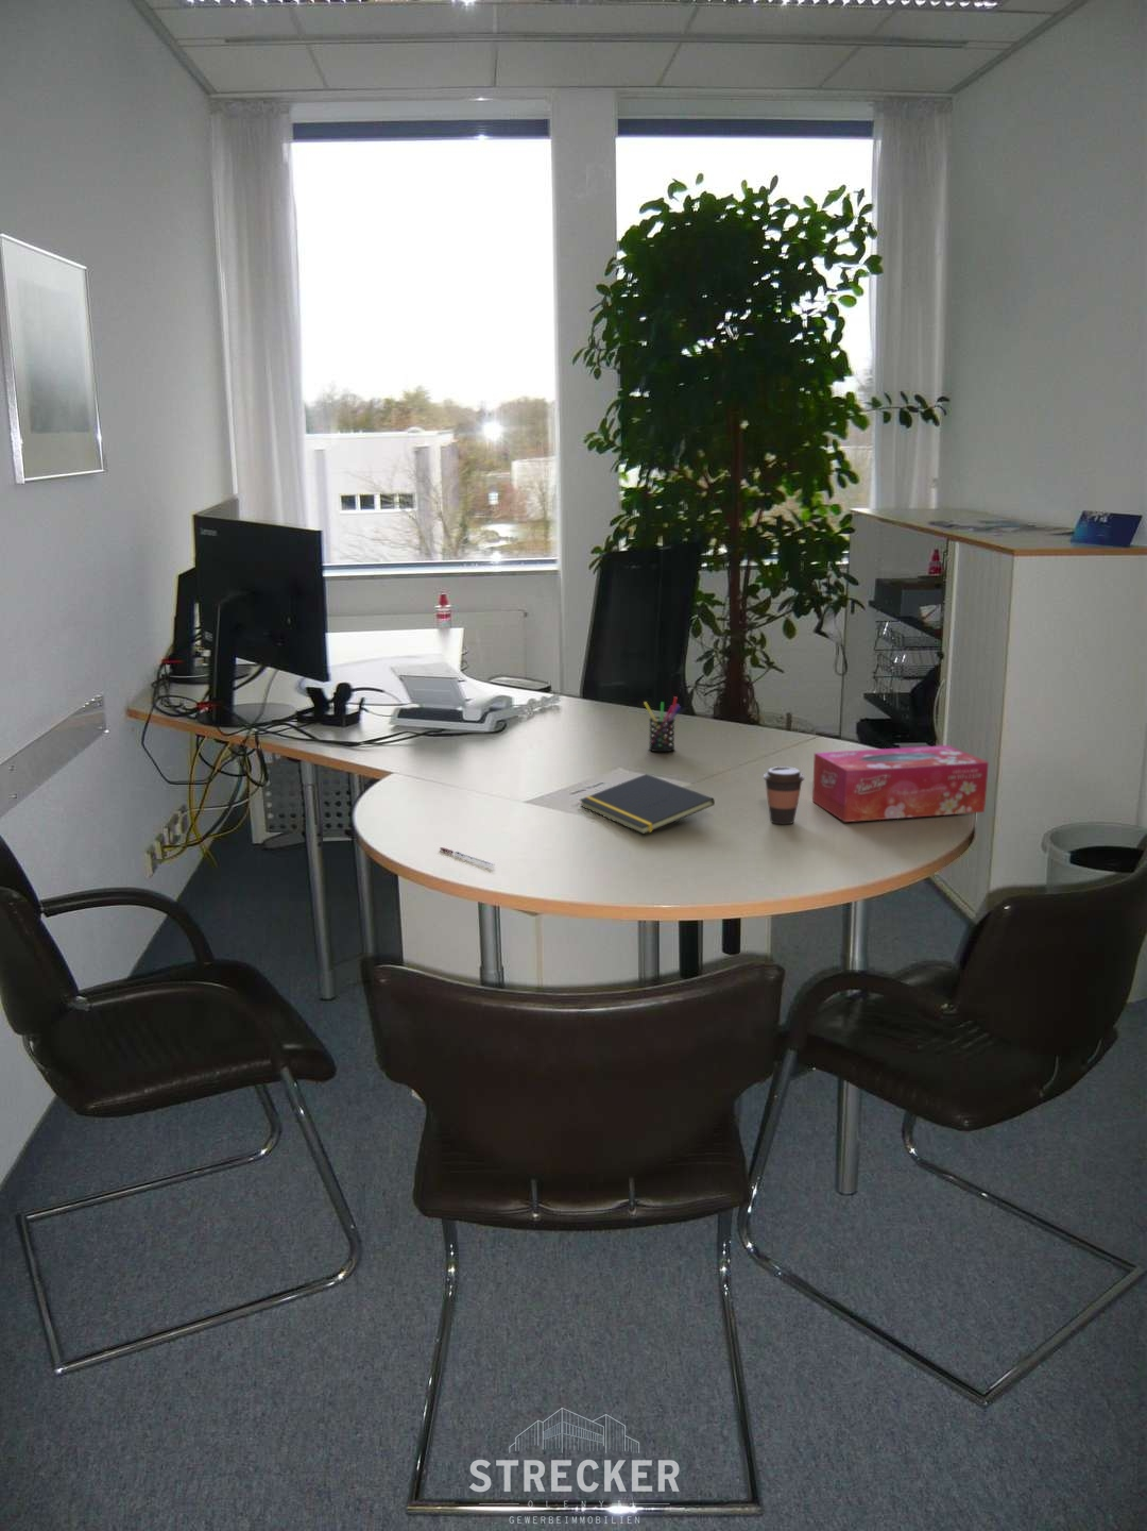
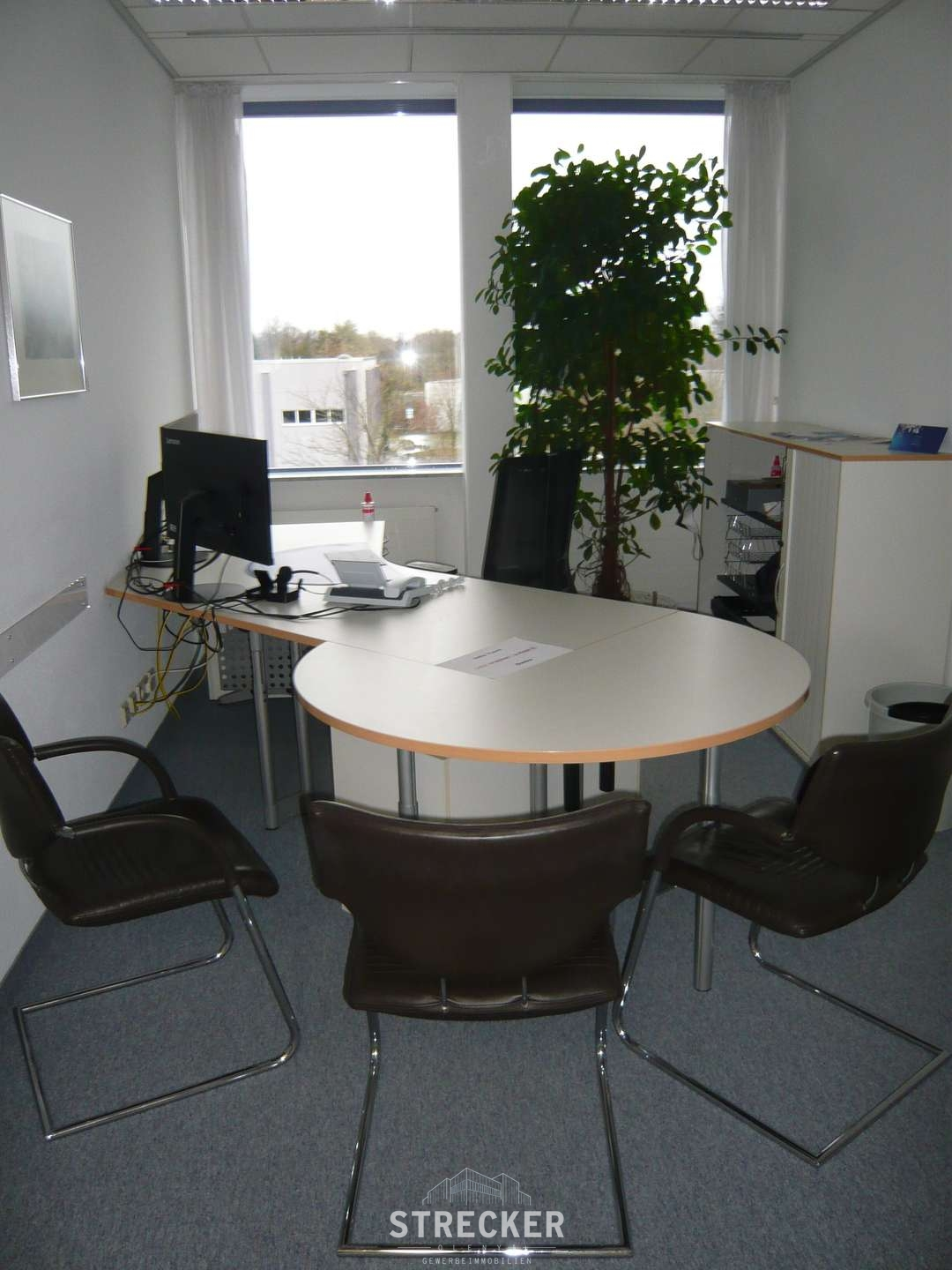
- notepad [578,773,716,835]
- coffee cup [761,766,806,825]
- pen holder [642,696,682,752]
- pen [439,846,496,867]
- tissue box [811,744,990,823]
